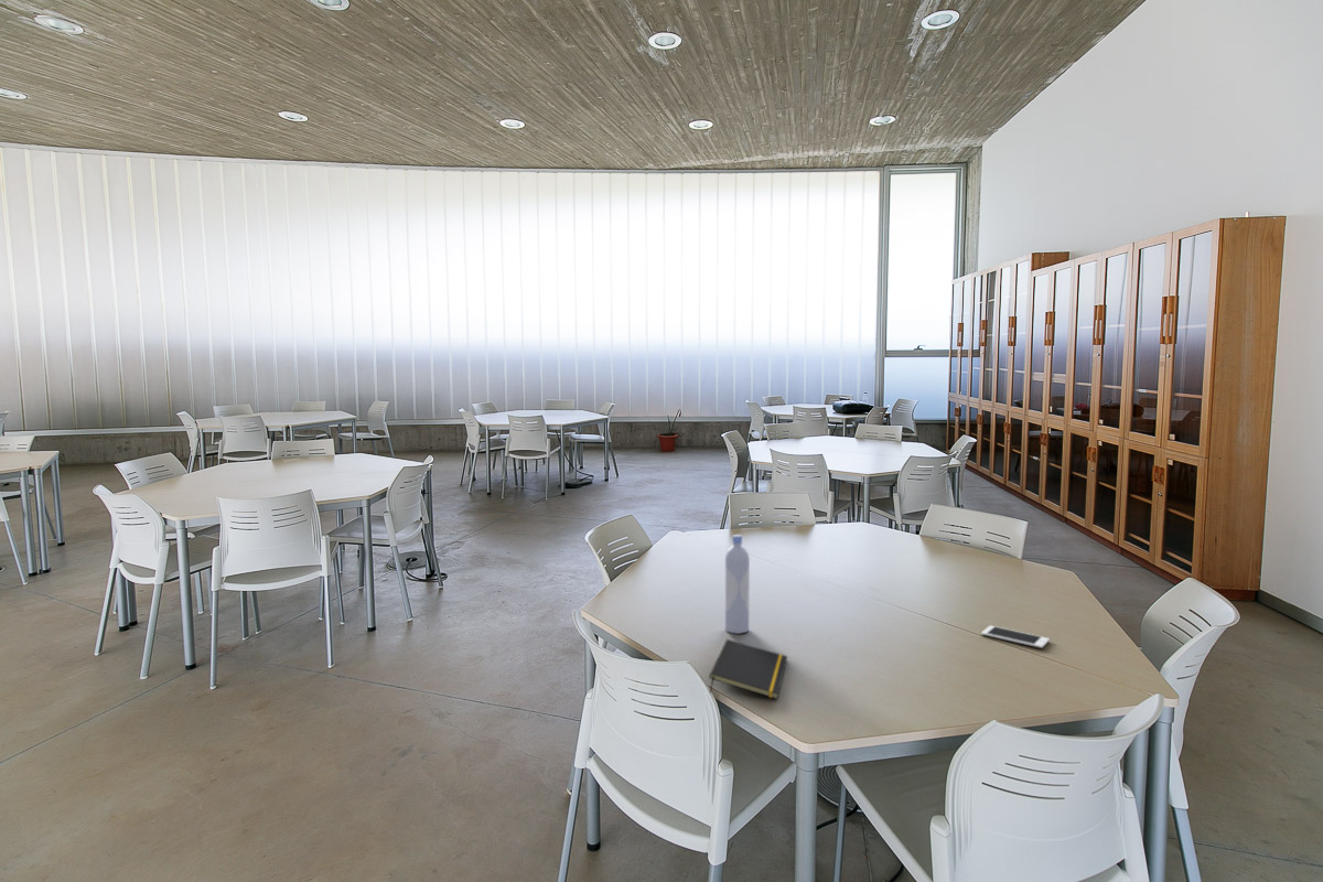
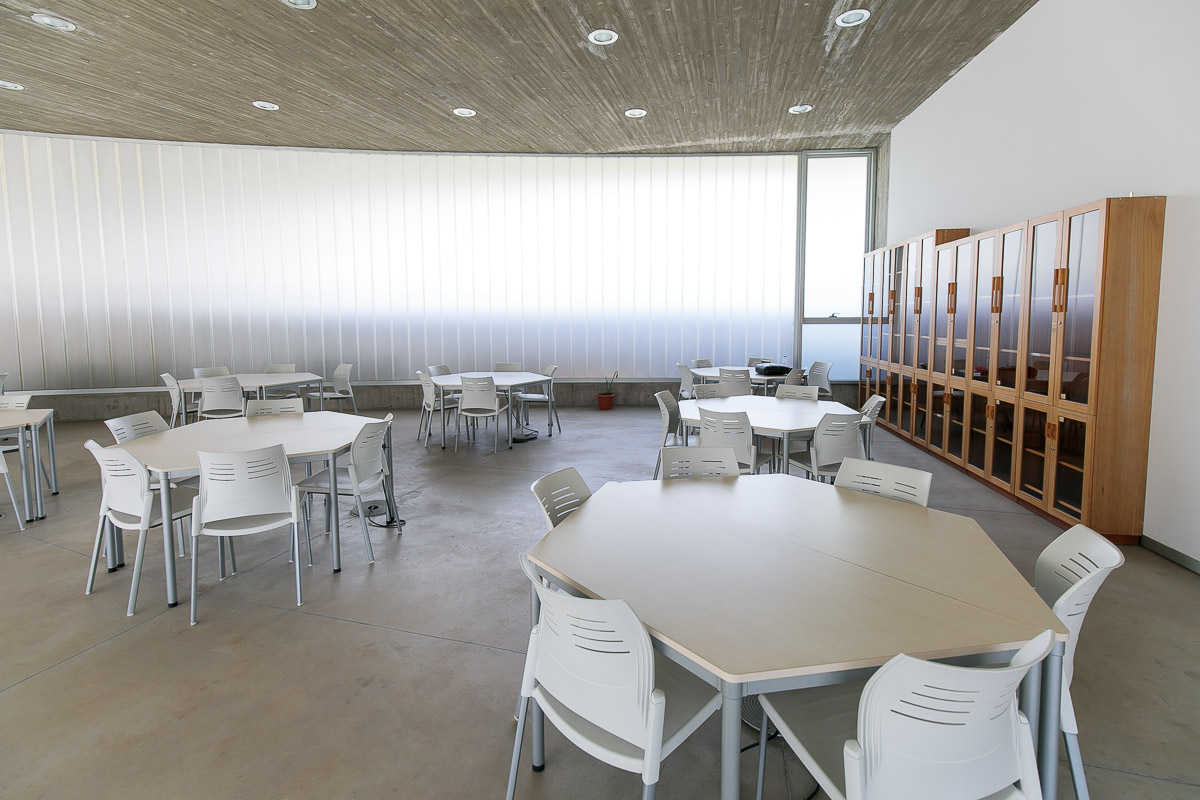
- cell phone [980,625,1051,649]
- bottle [724,534,751,635]
- notepad [708,638,788,700]
